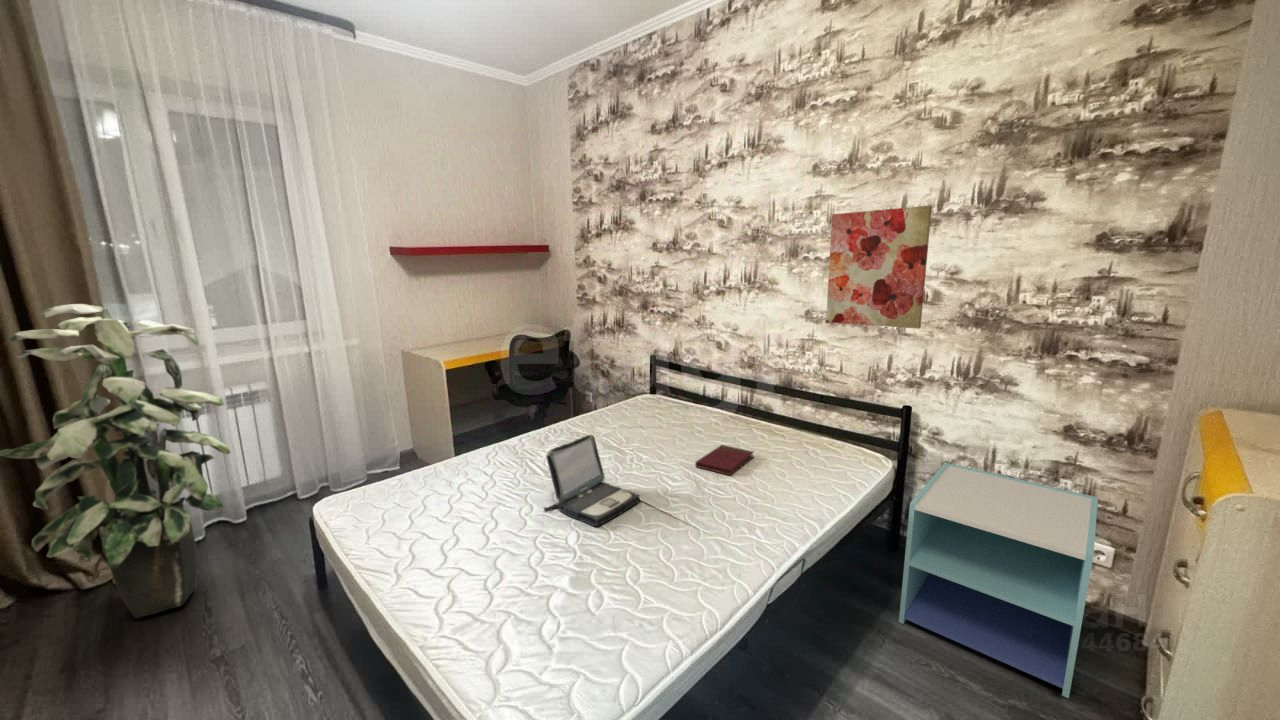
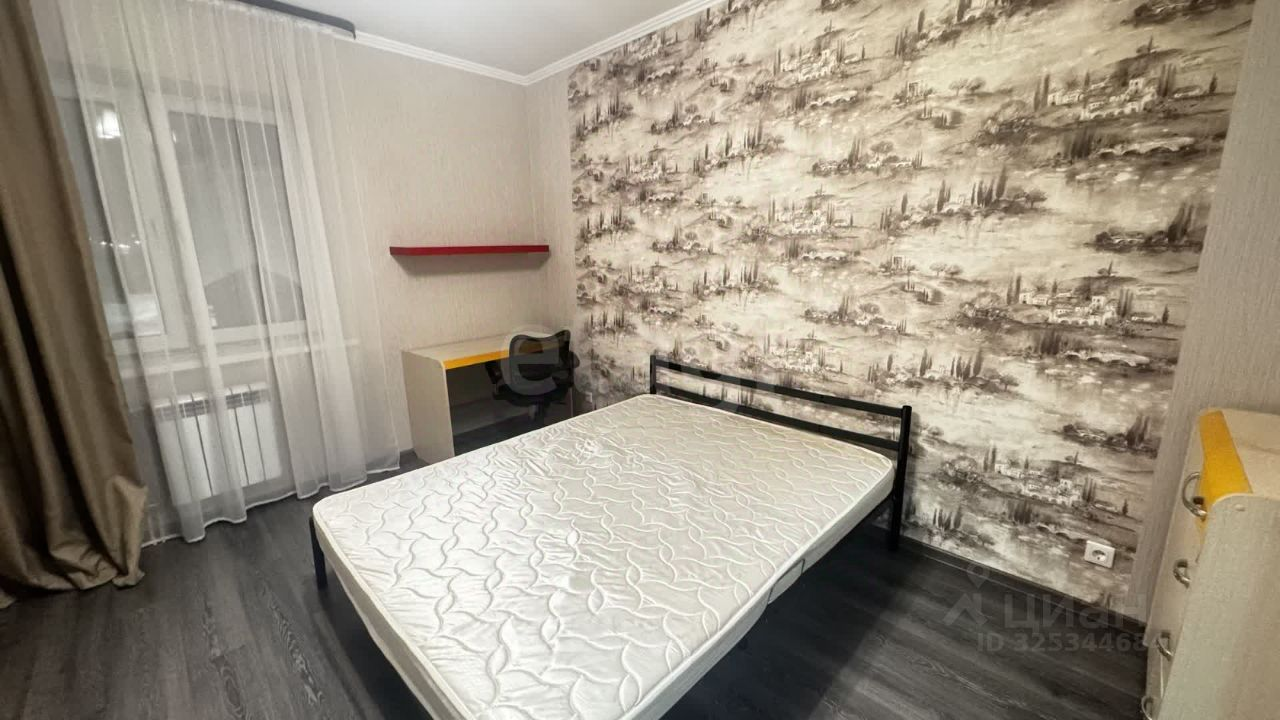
- nightstand [898,462,1099,699]
- wall art [825,205,933,330]
- indoor plant [0,303,232,619]
- book [694,444,755,477]
- laptop [543,433,641,527]
